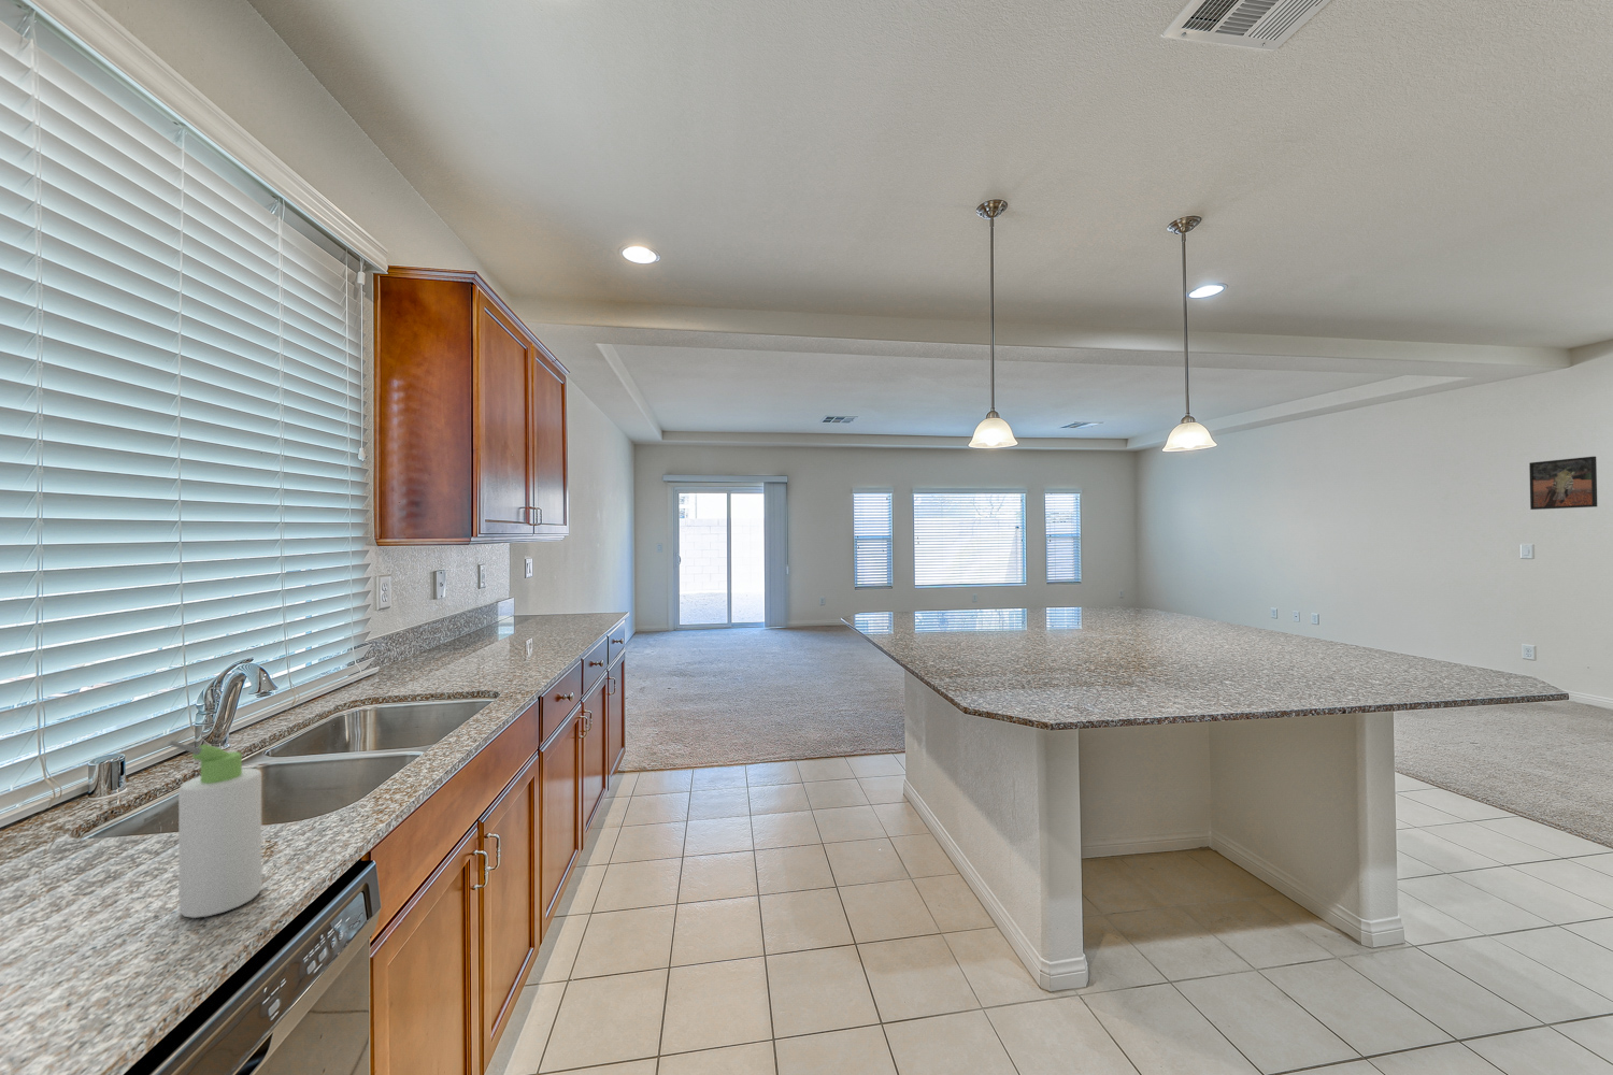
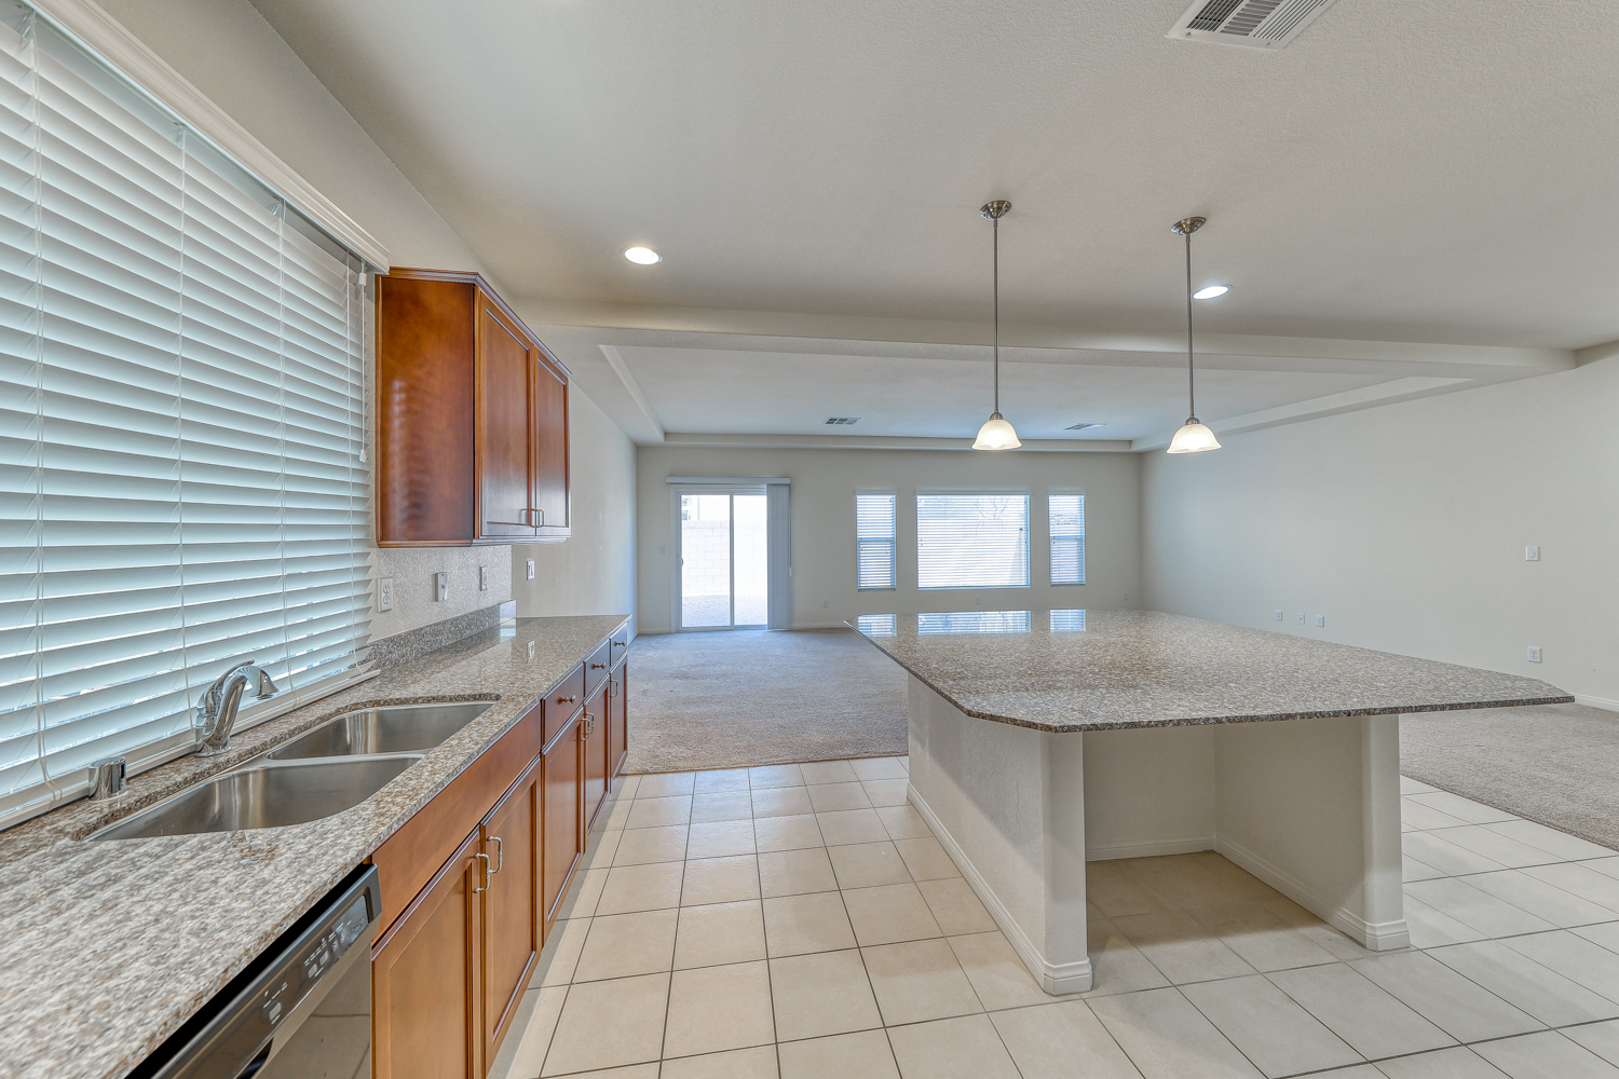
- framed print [1528,456,1597,511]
- bottle [168,739,263,919]
